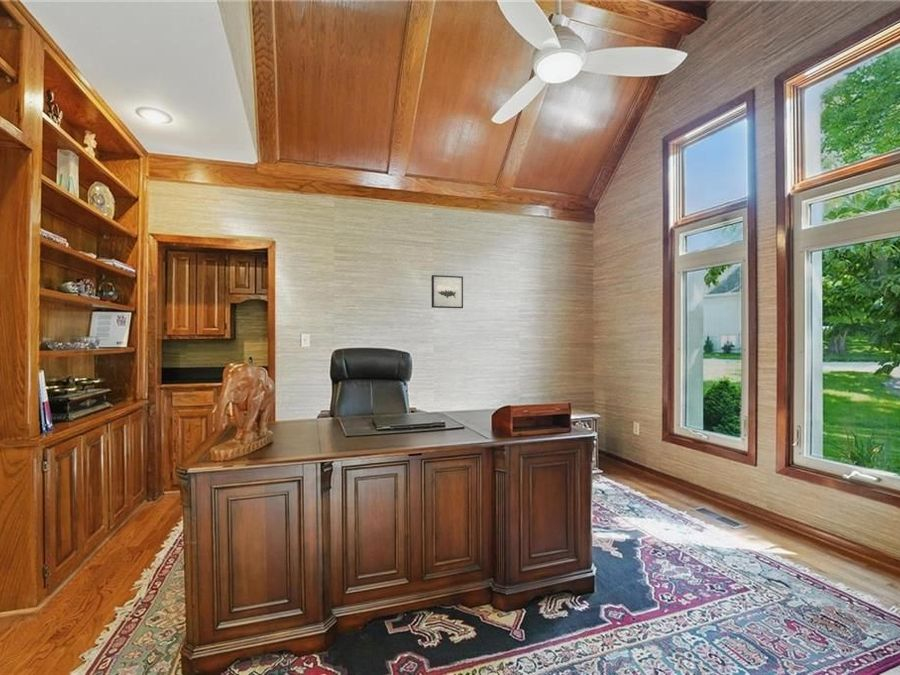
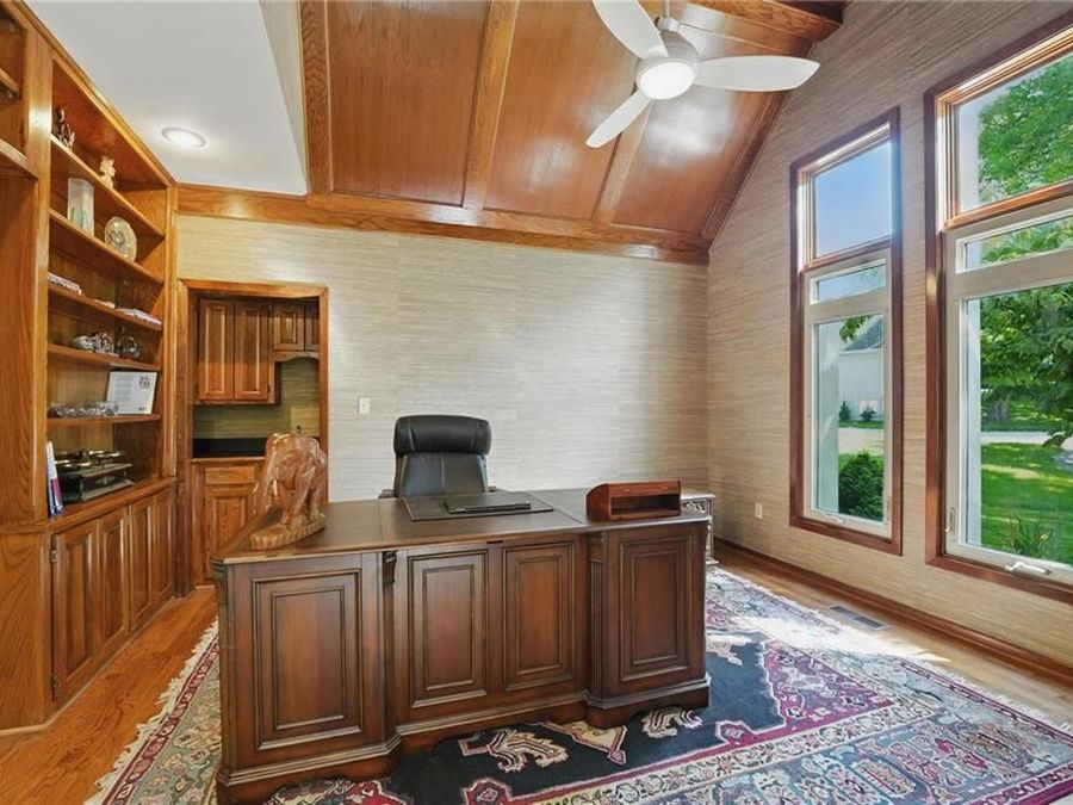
- wall art [431,274,464,309]
